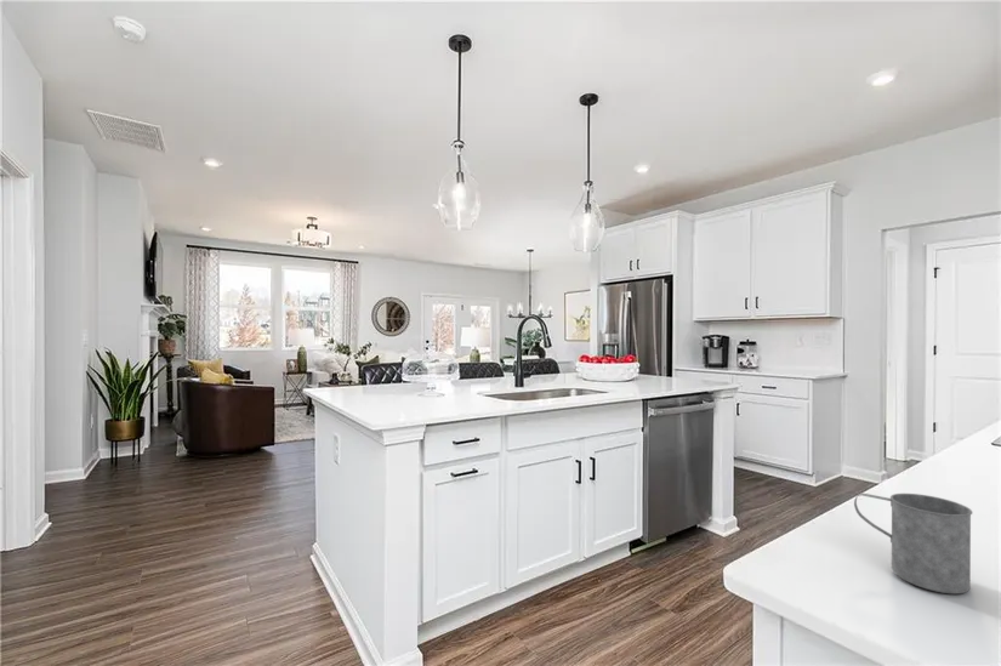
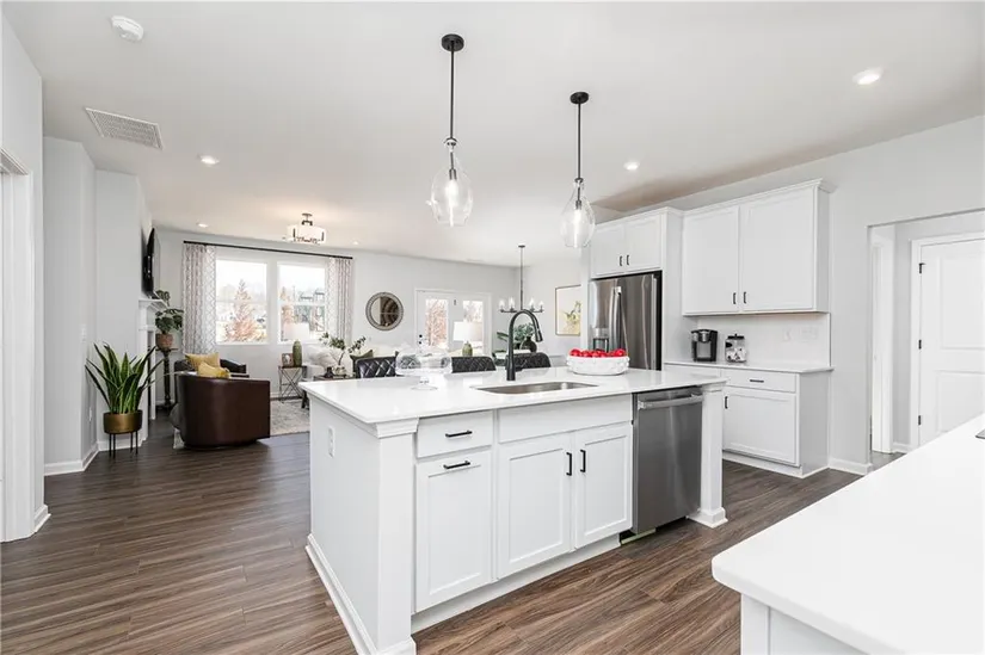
- mug [853,491,973,594]
